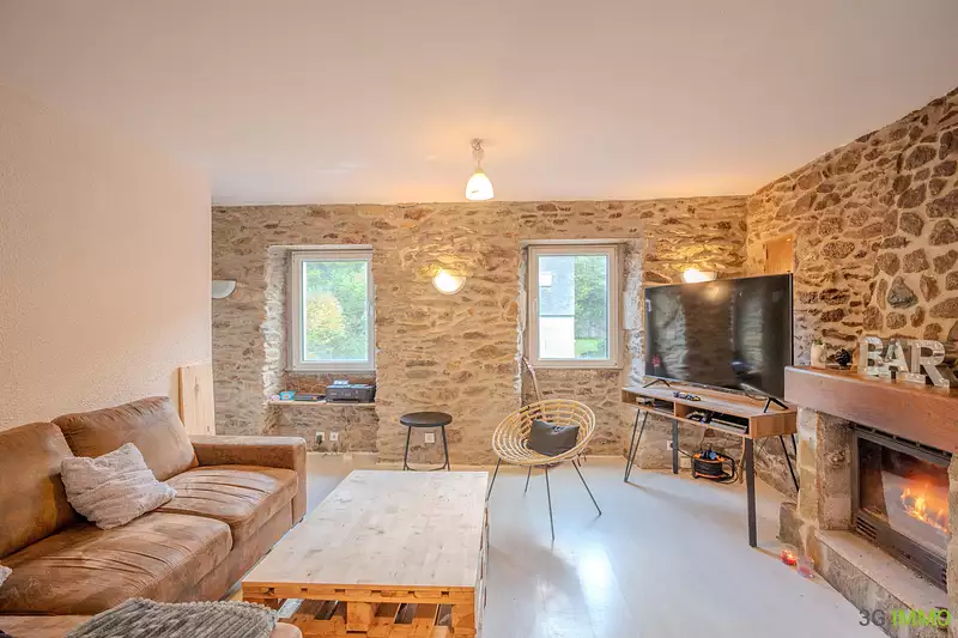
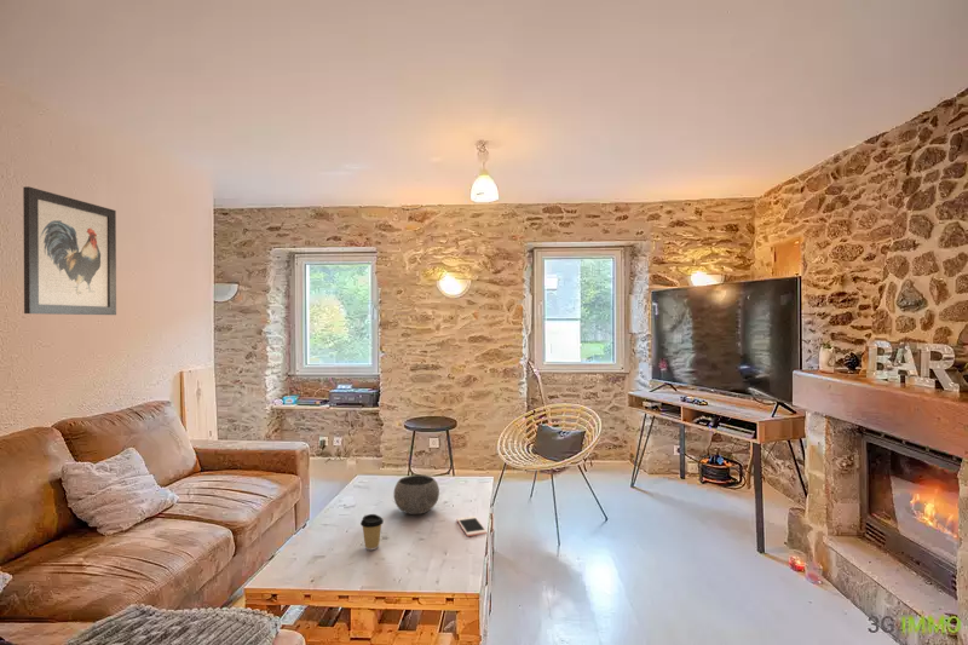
+ wall art [22,185,117,316]
+ coffee cup [359,513,385,551]
+ bowl [392,473,440,516]
+ cell phone [455,514,488,537]
